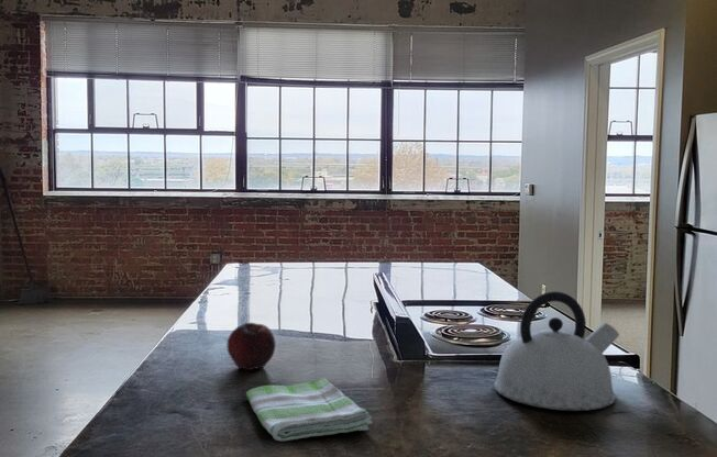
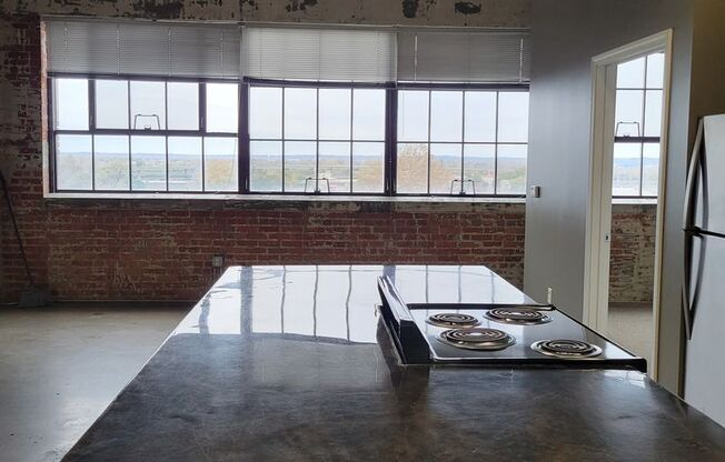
- fruit [227,322,277,371]
- dish towel [245,378,373,442]
- kettle [493,290,620,412]
